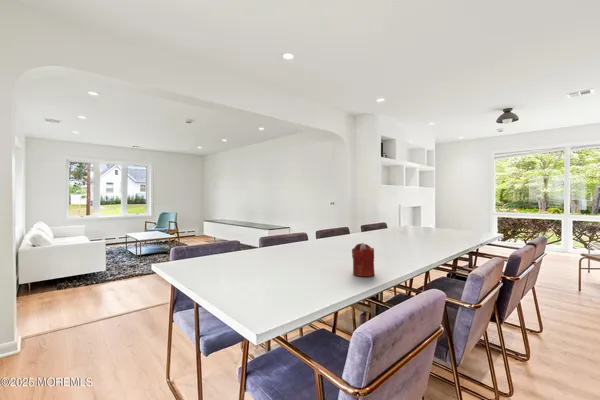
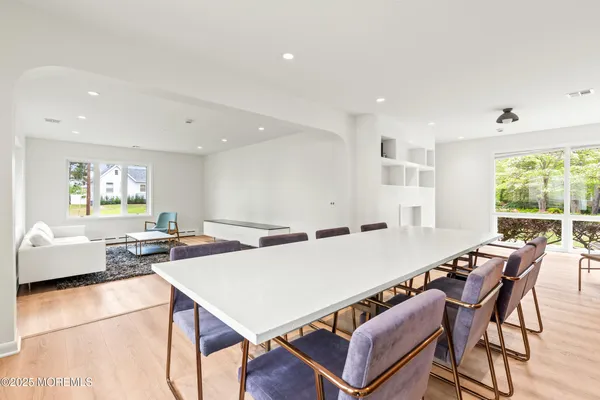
- candle [351,242,375,277]
